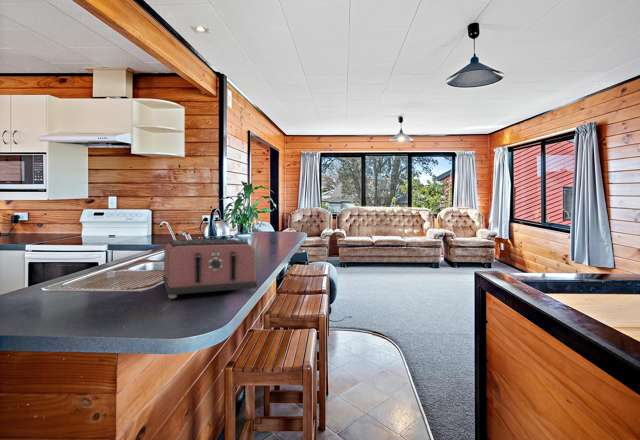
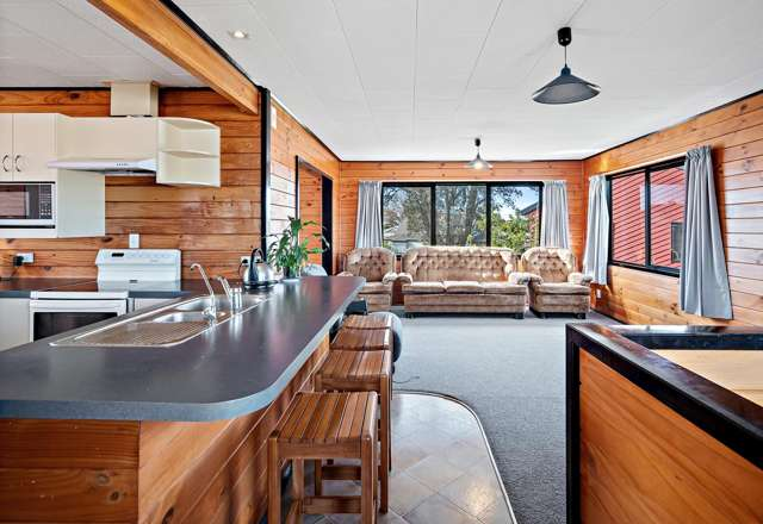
- toaster [162,238,258,299]
